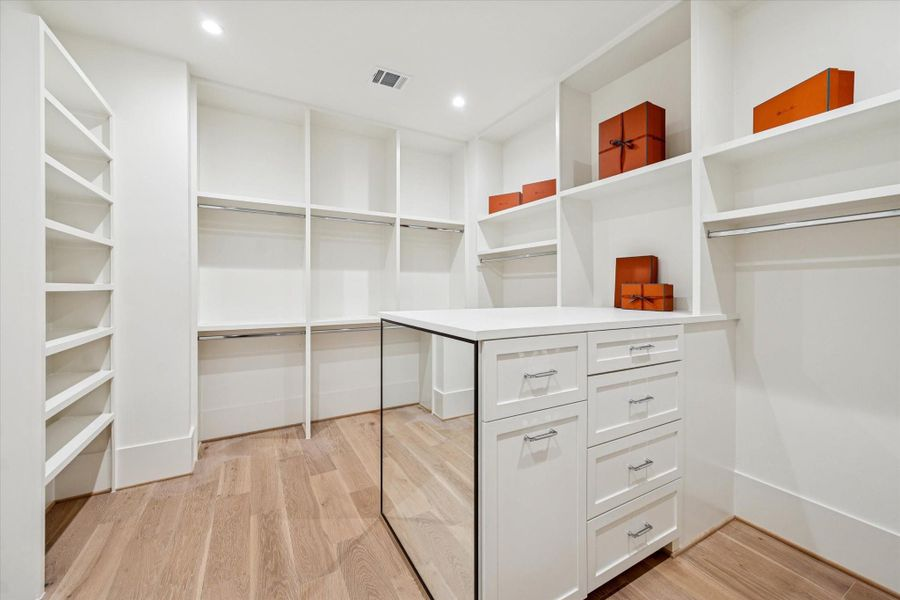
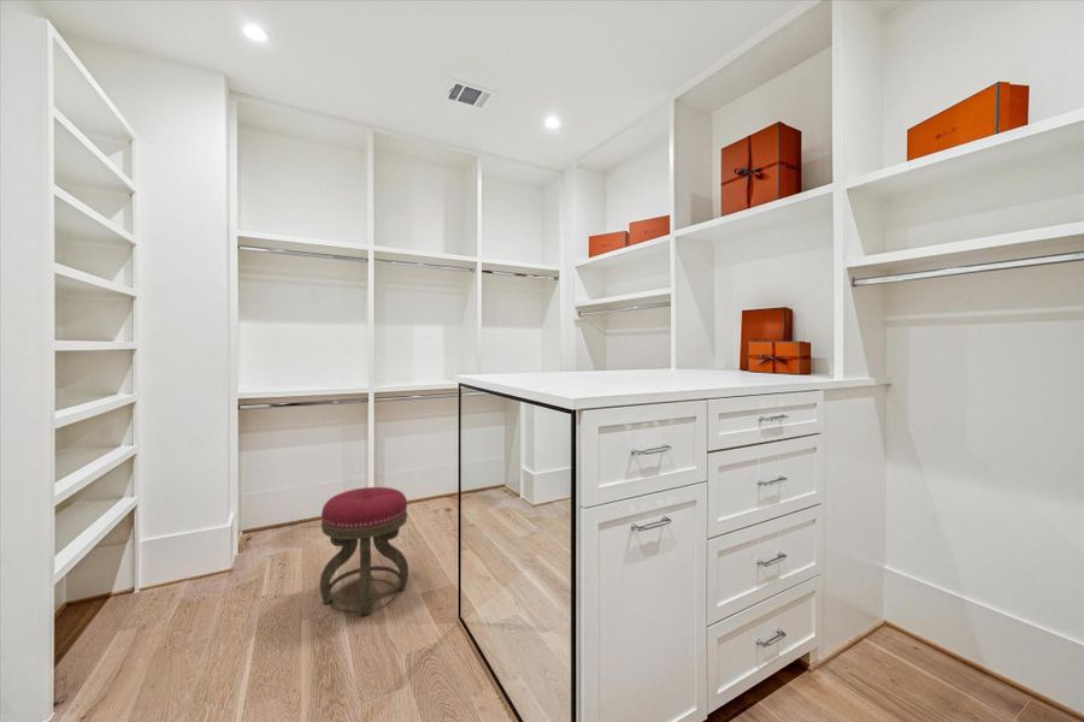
+ stool [318,486,410,617]
